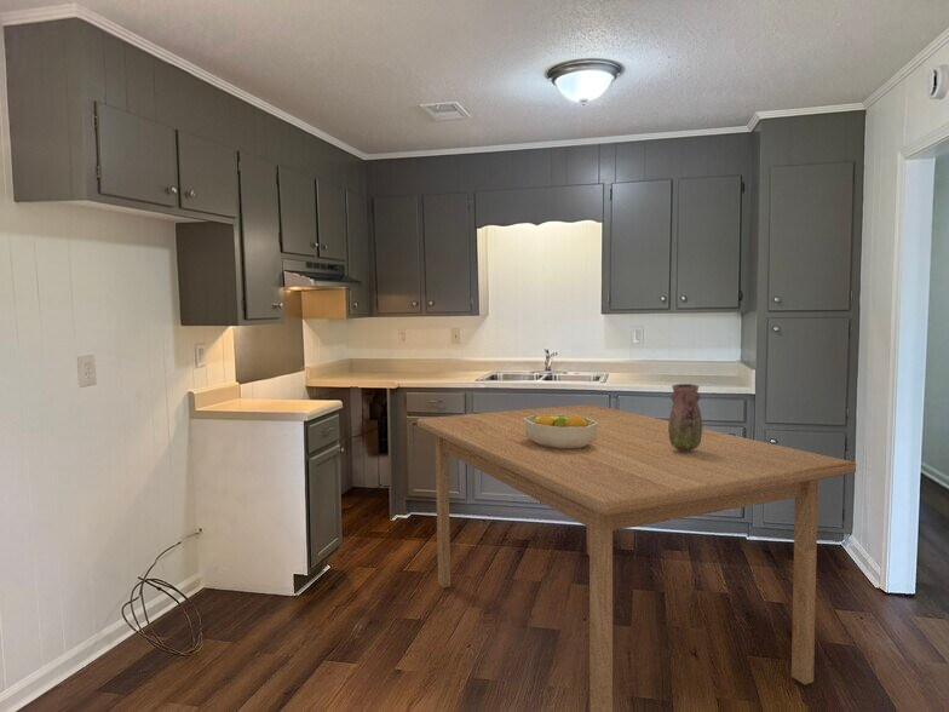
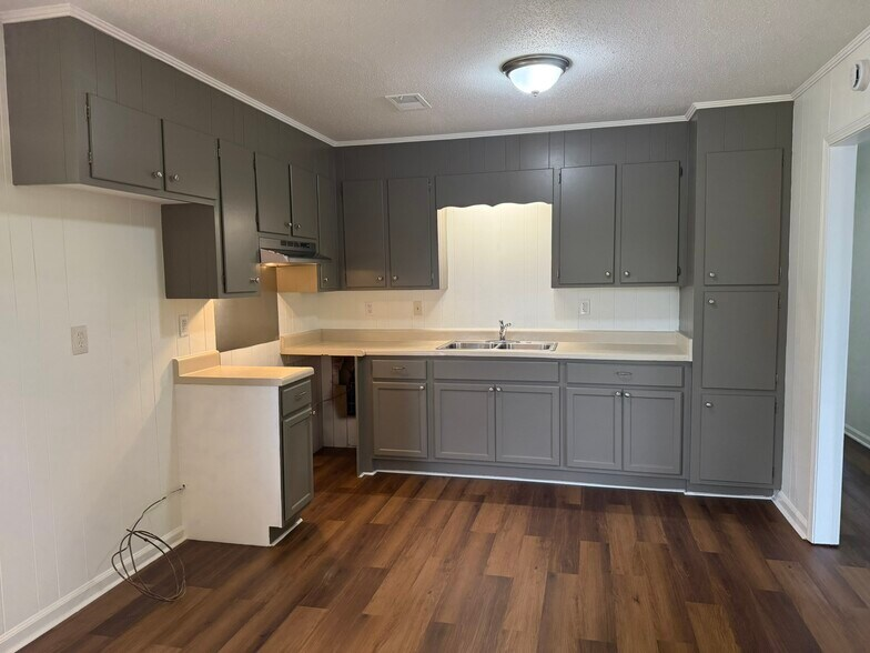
- fruit bowl [523,414,598,449]
- vase [668,383,703,452]
- table [416,403,857,712]
